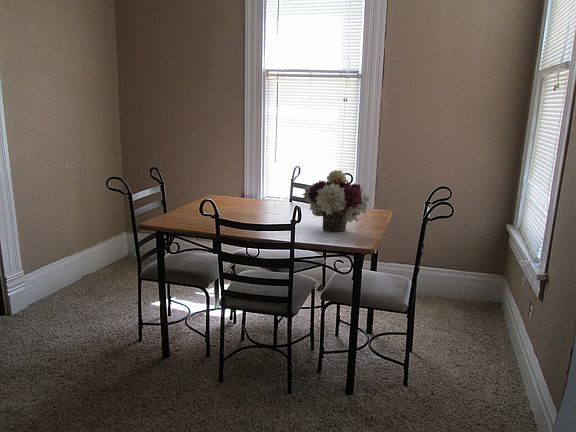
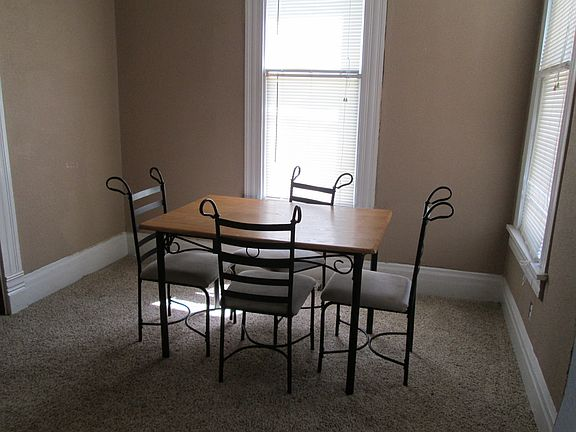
- flower arrangement [302,169,372,233]
